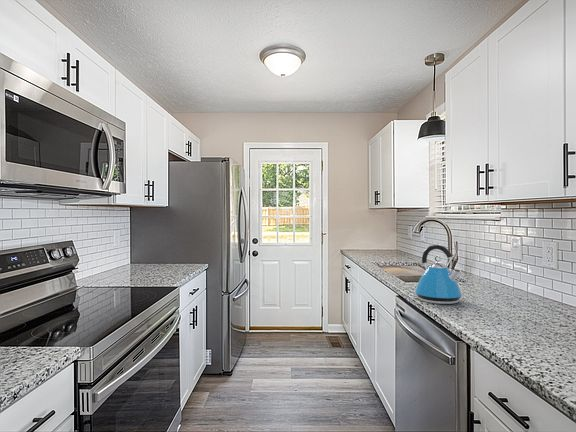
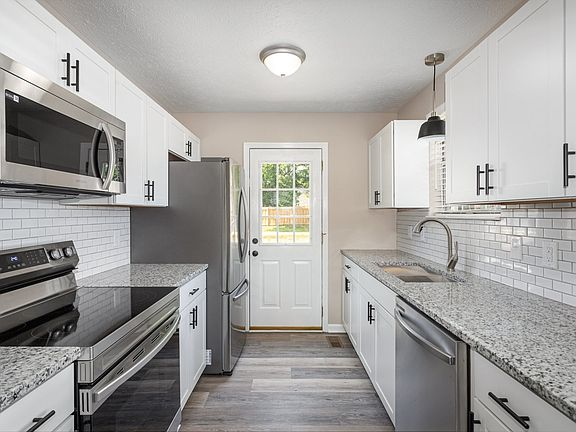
- kettle [414,244,463,305]
